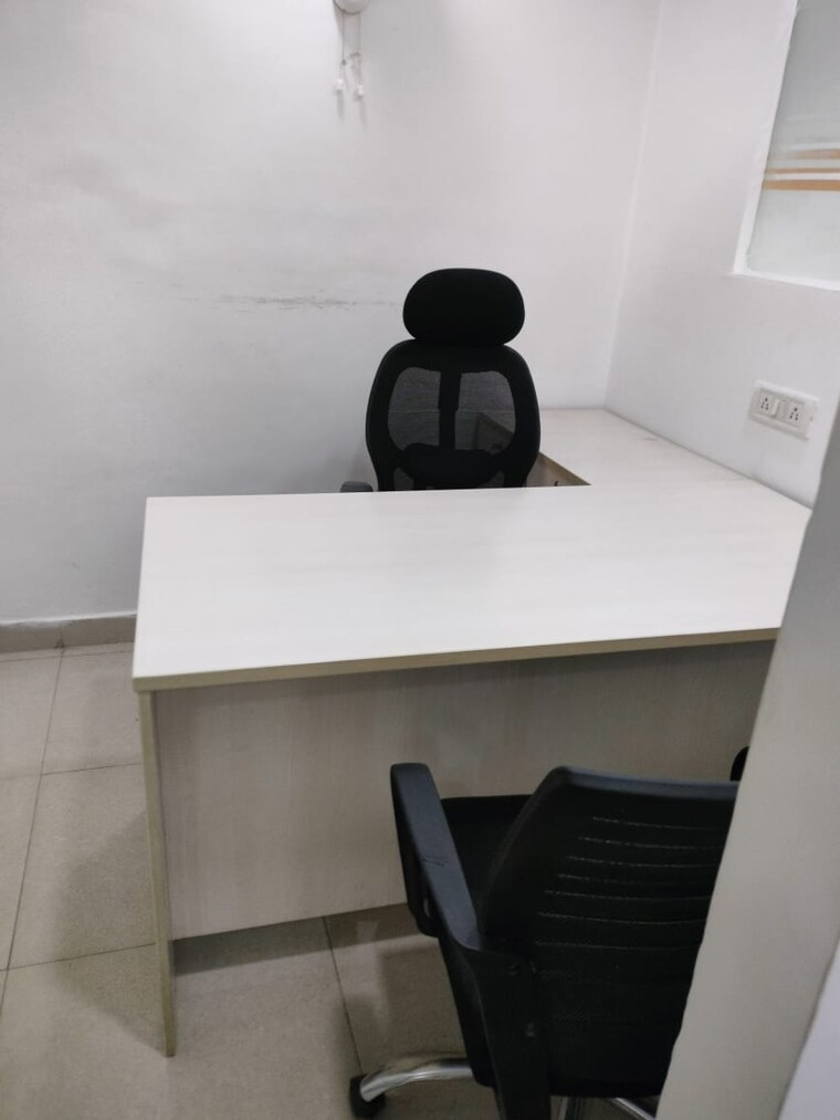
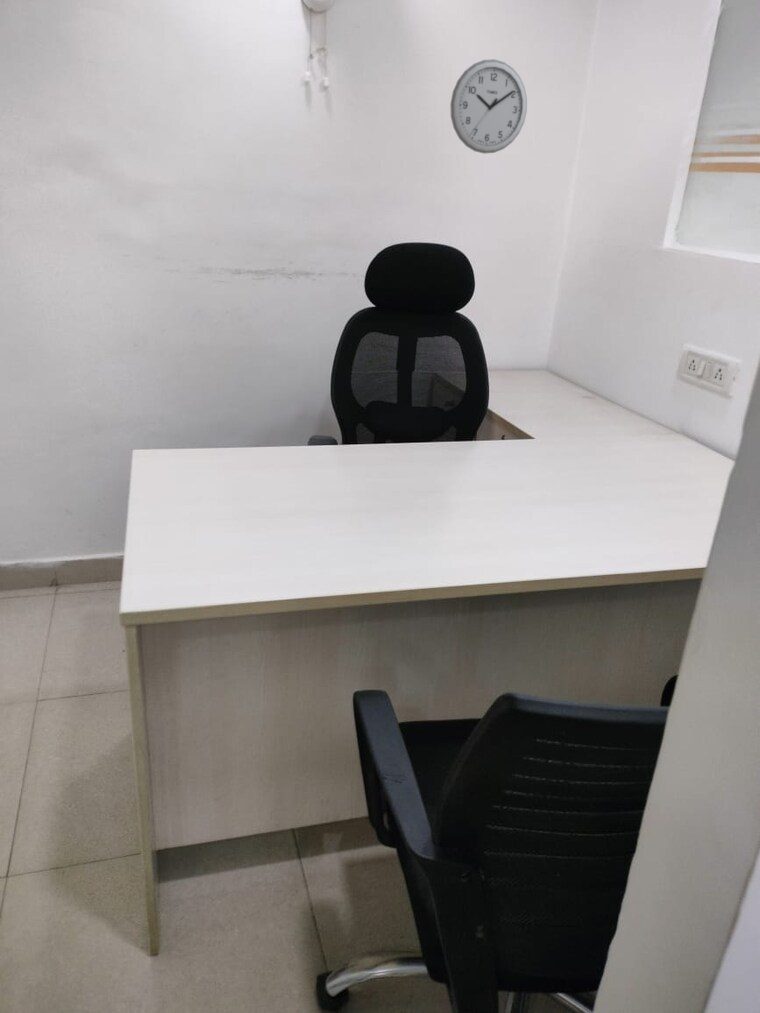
+ wall clock [449,58,528,155]
